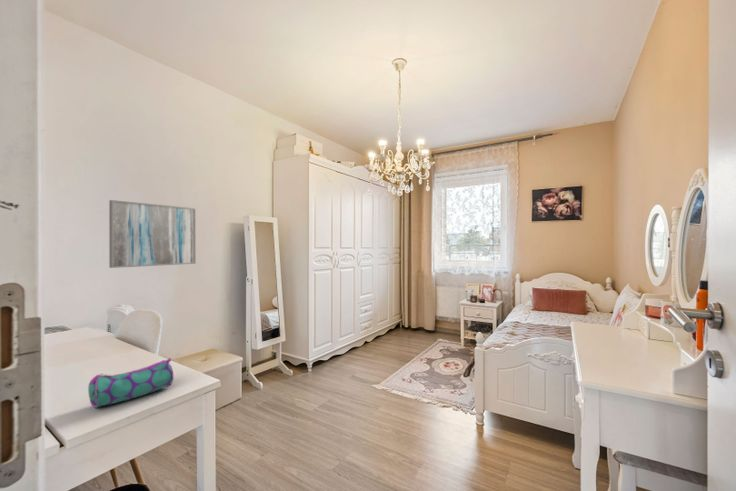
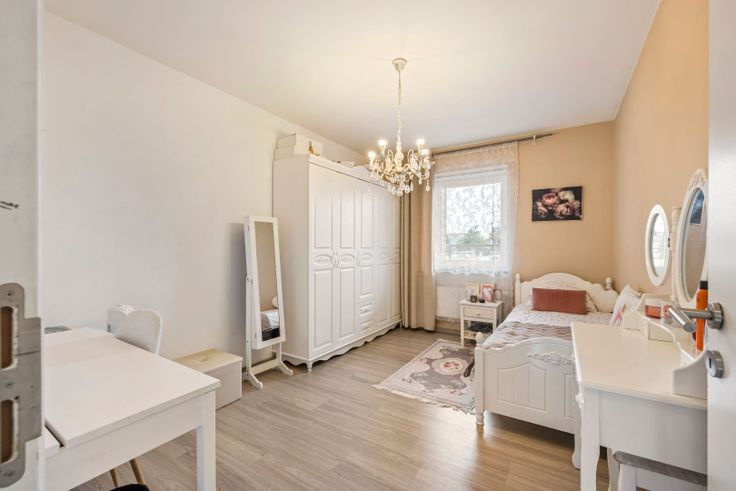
- wall art [108,199,197,269]
- pencil case [87,357,175,409]
